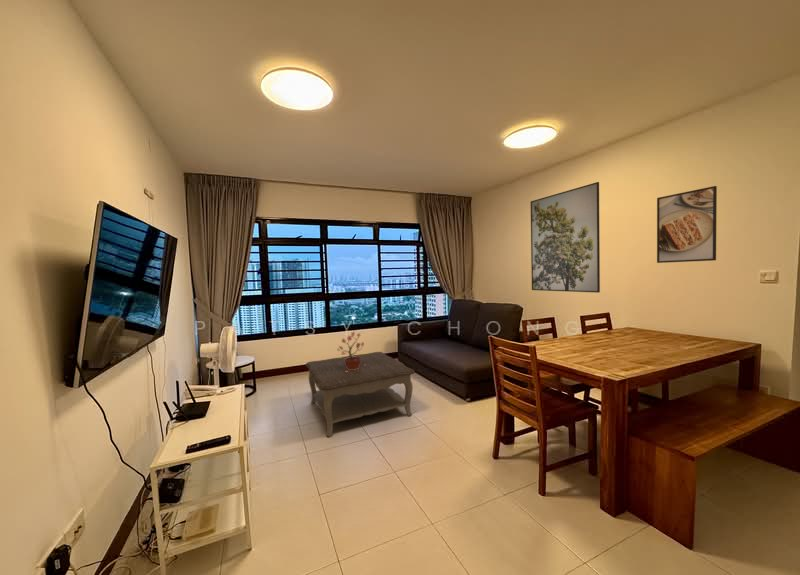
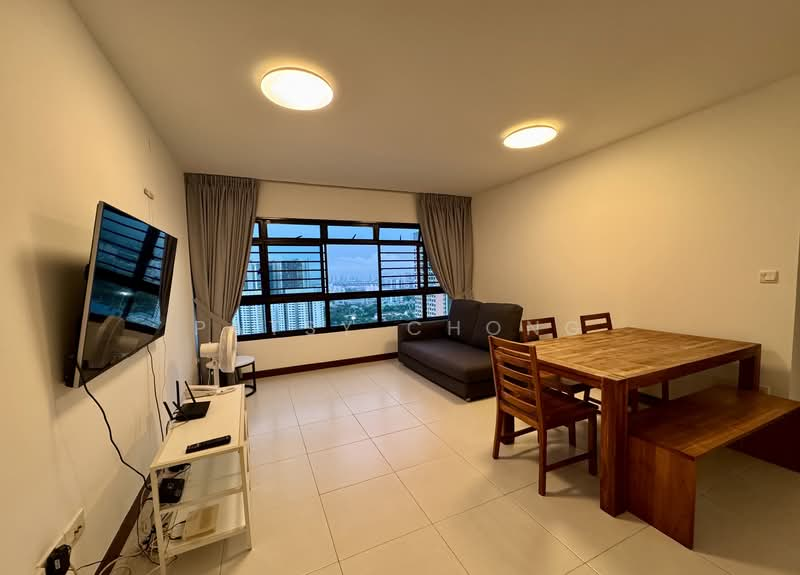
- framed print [656,185,718,264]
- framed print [530,181,601,294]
- potted plant [336,331,366,372]
- coffee table [304,351,416,438]
